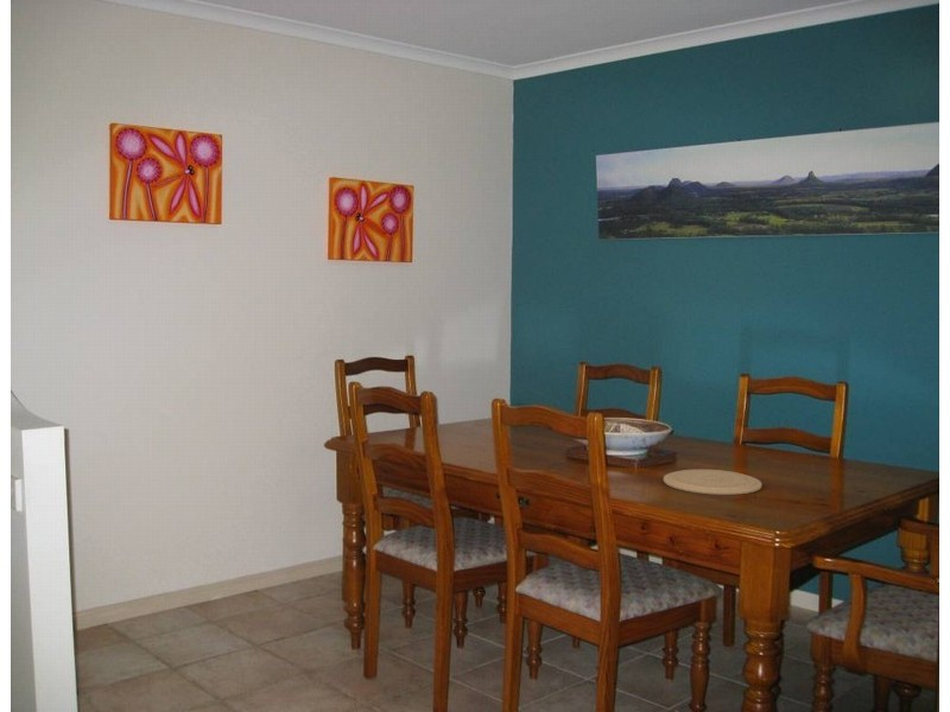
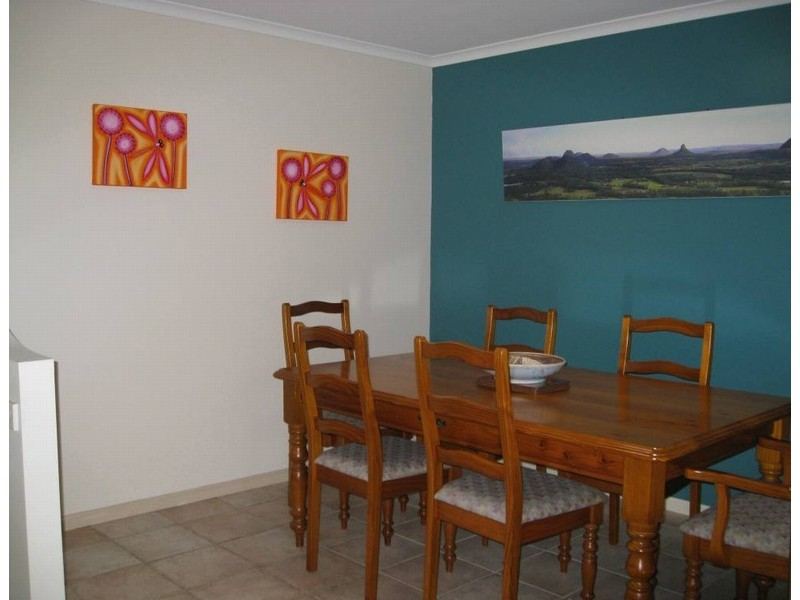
- plate [663,469,764,496]
